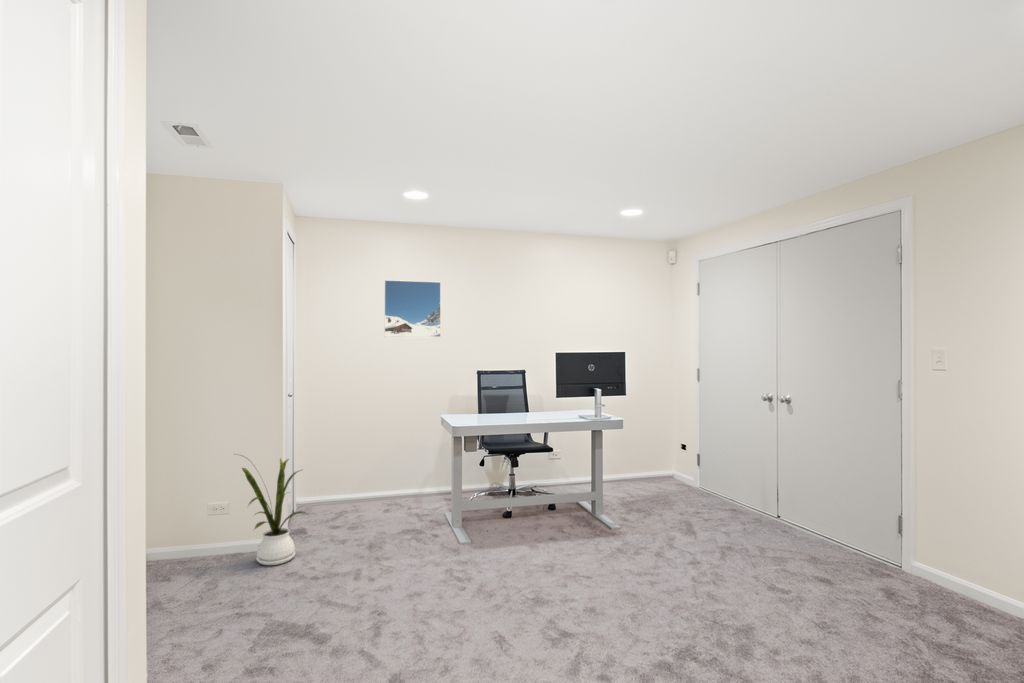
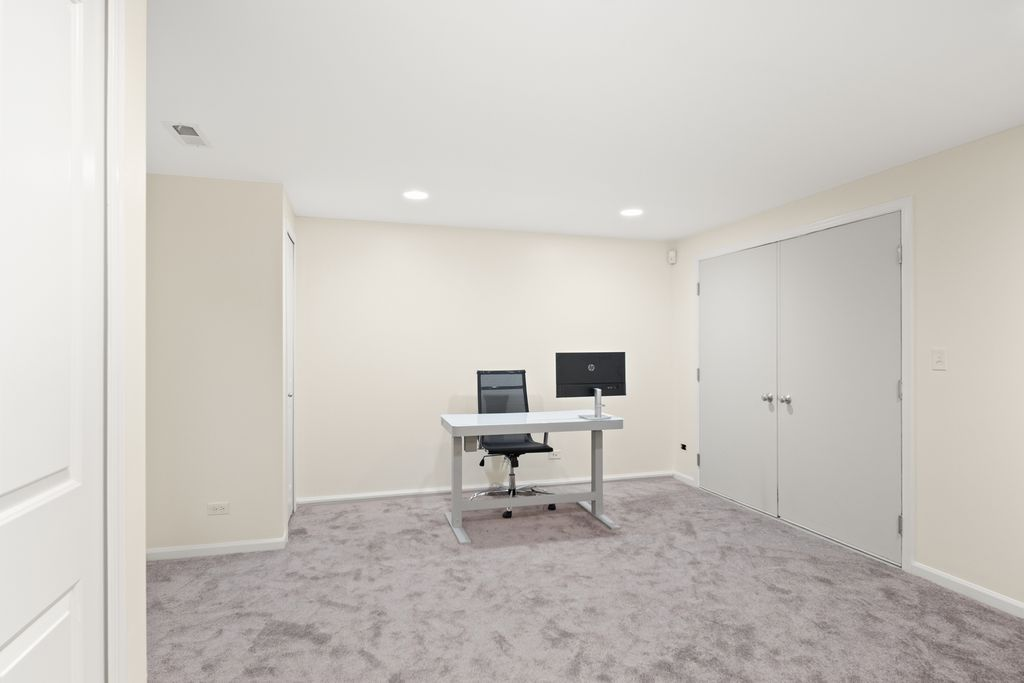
- house plant [234,453,309,566]
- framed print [383,279,442,338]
